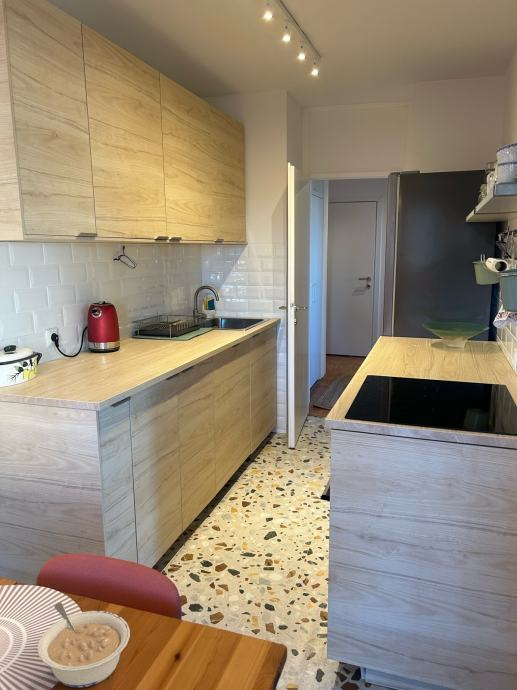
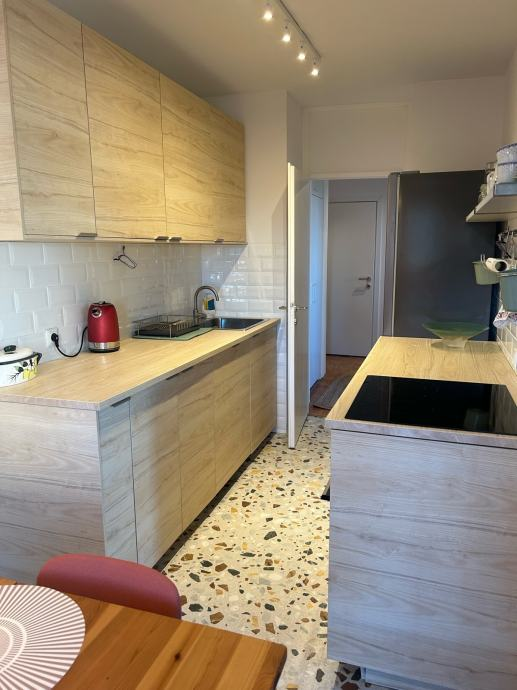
- legume [36,602,131,688]
